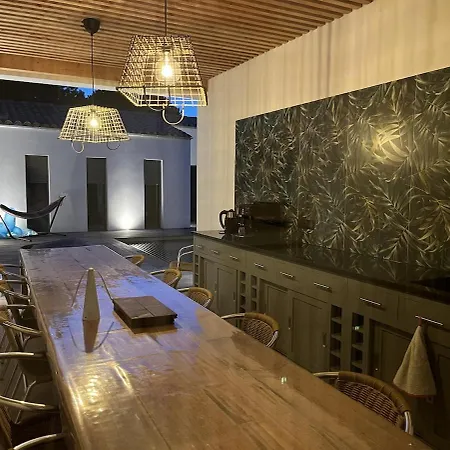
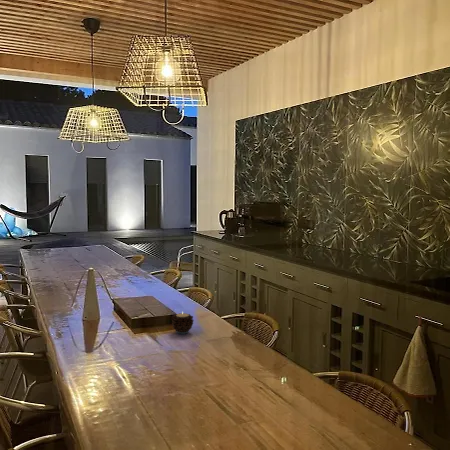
+ candle [171,310,195,335]
